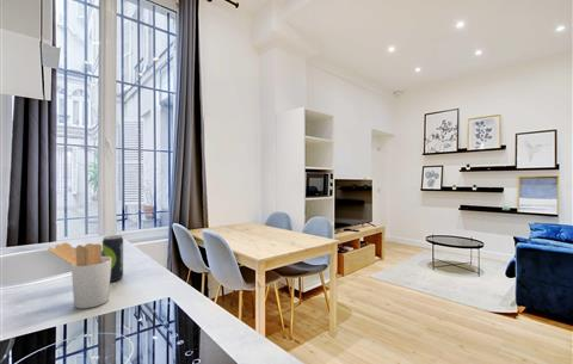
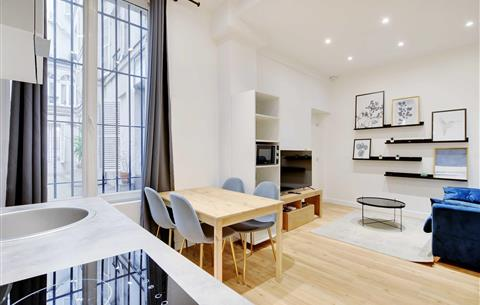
- beverage can [101,234,124,283]
- utensil holder [47,241,112,309]
